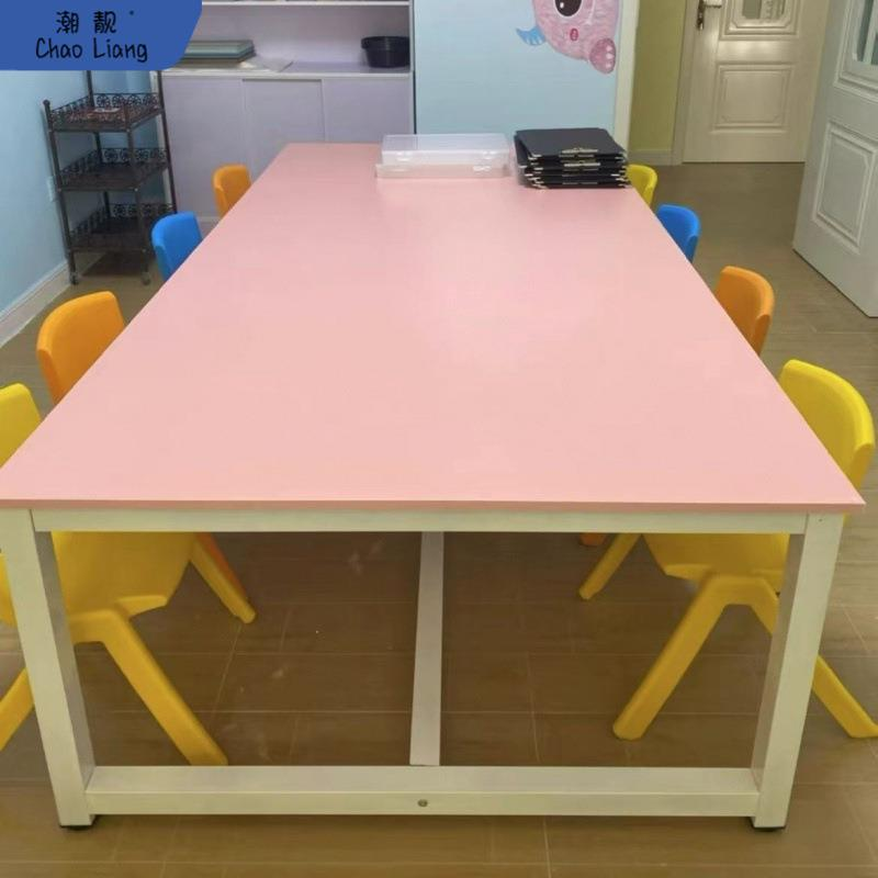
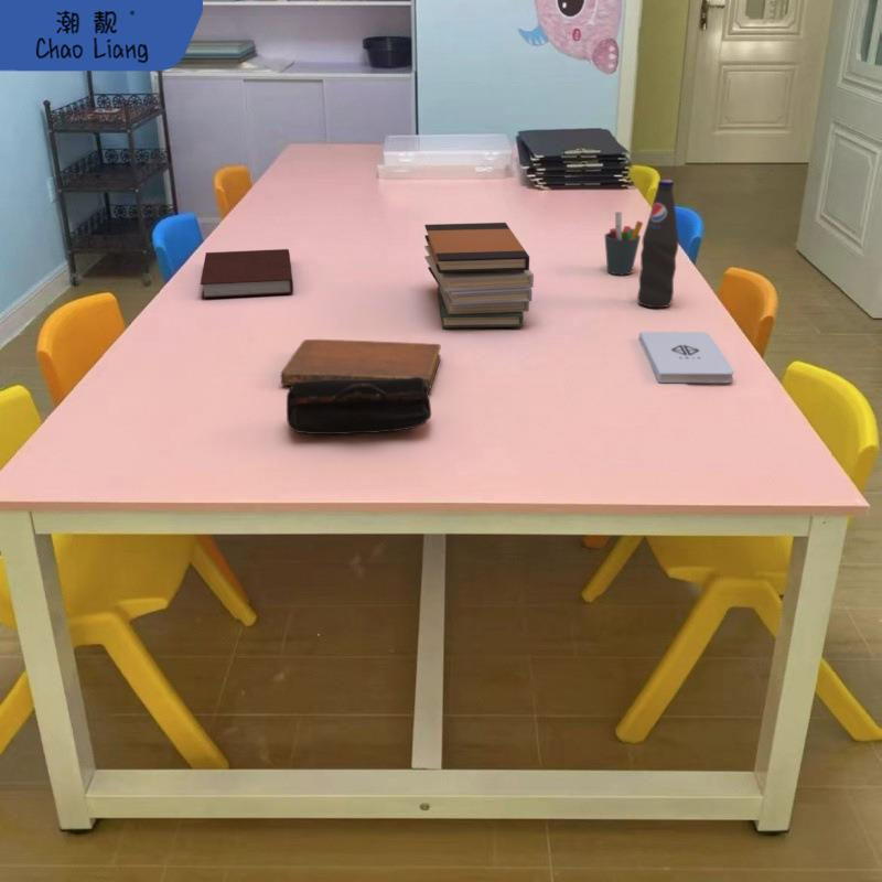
+ notepad [638,331,735,384]
+ pencil case [286,377,432,435]
+ notebook [280,338,442,392]
+ book stack [423,222,535,330]
+ bottle [636,179,680,309]
+ notebook [200,248,294,299]
+ pen holder [603,211,644,276]
